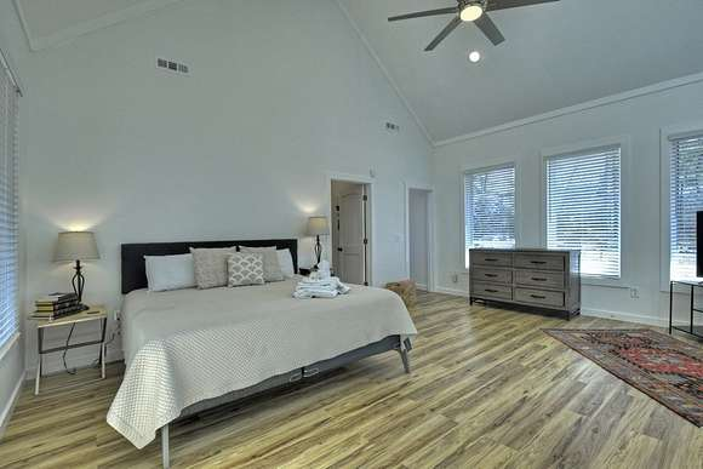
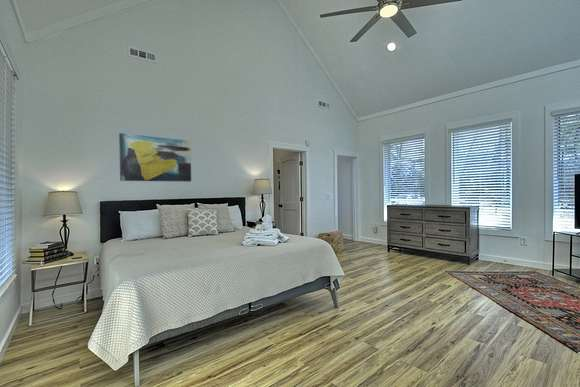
+ wall art [118,132,192,182]
